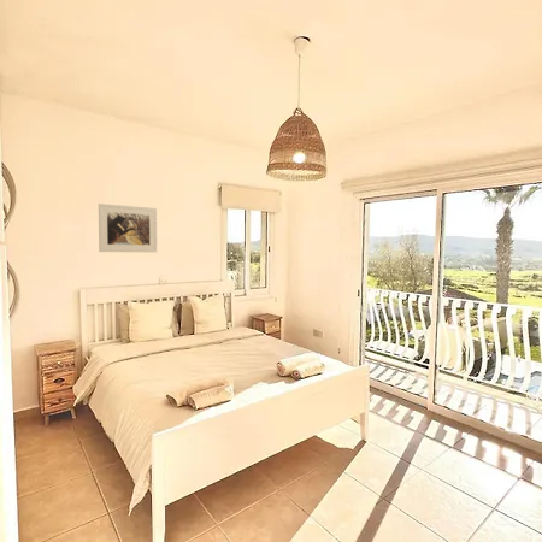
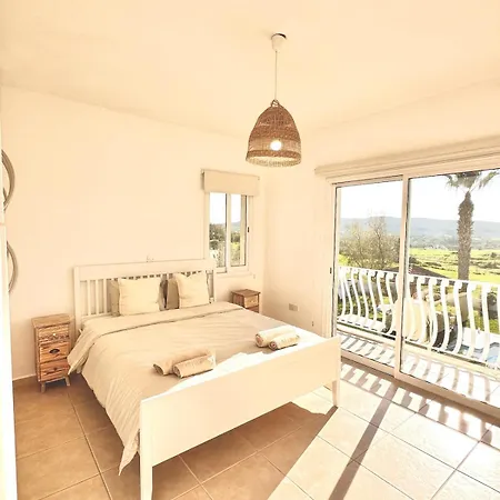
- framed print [98,202,158,253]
